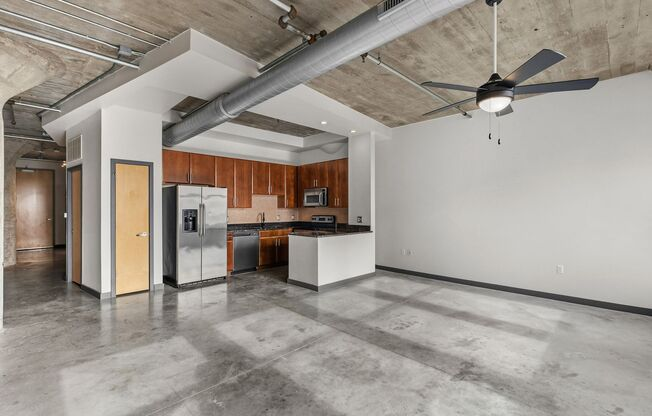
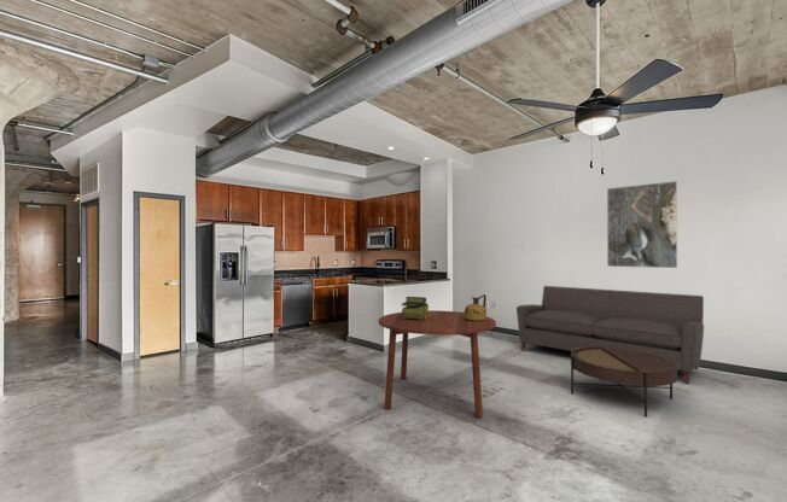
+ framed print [606,180,678,269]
+ ceramic jug [464,293,488,321]
+ stack of books [401,296,430,319]
+ sofa [515,285,705,385]
+ dining table [378,309,497,419]
+ coffee table [570,346,678,418]
